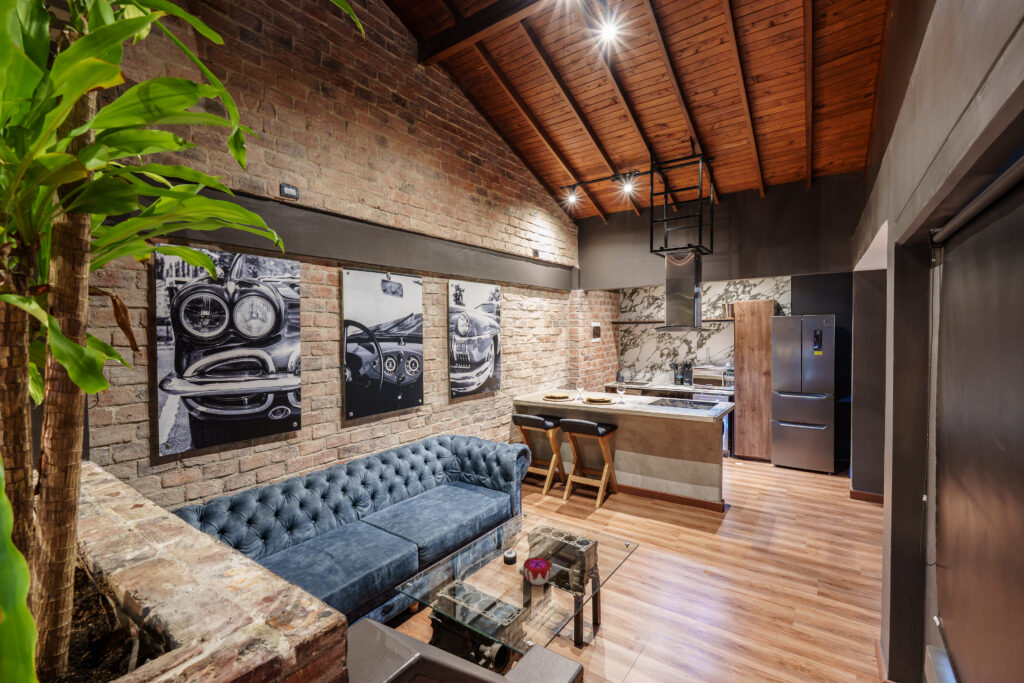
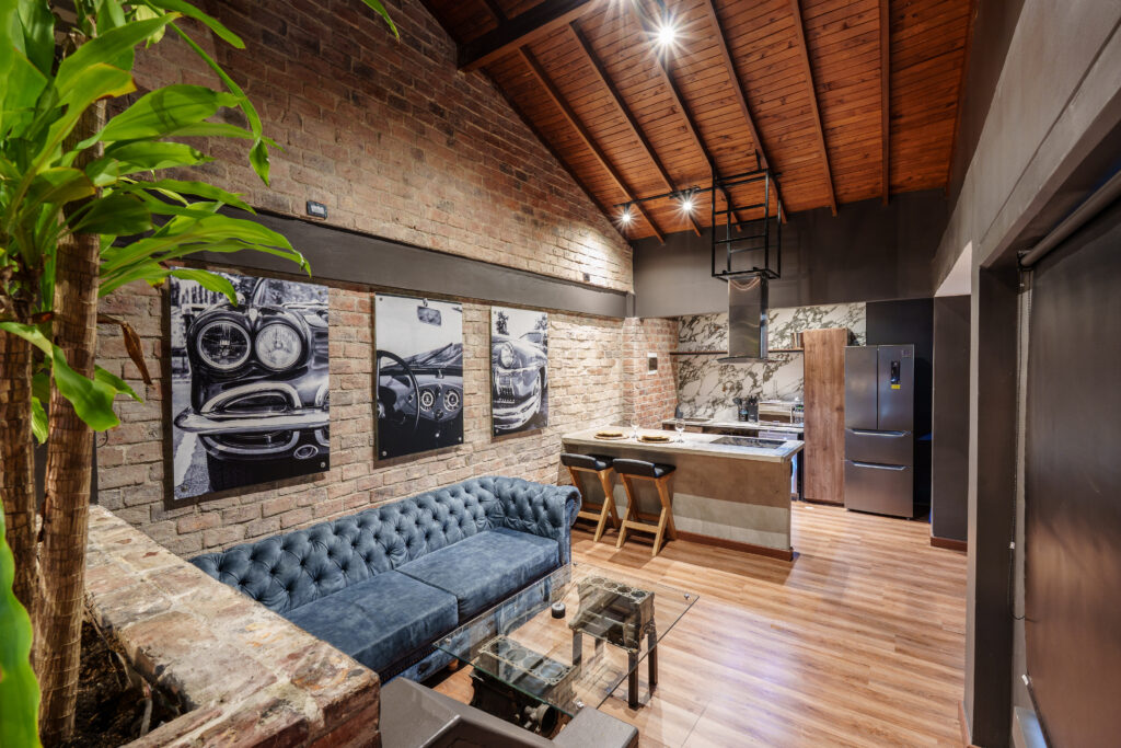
- decorative bowl [522,556,553,586]
